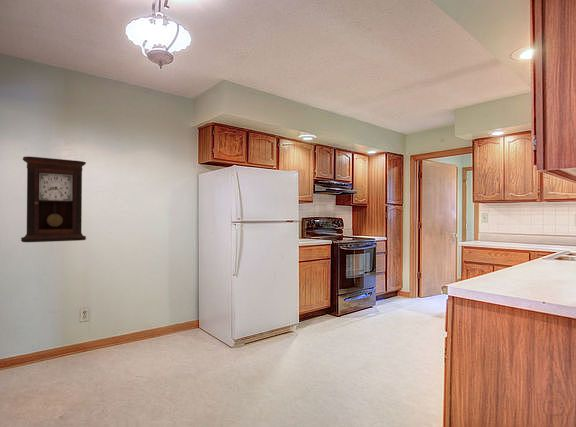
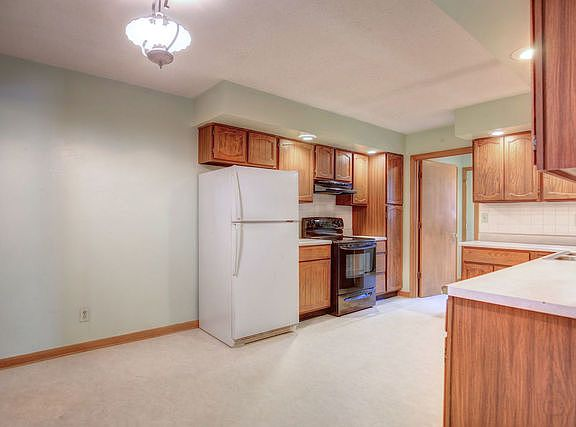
- pendulum clock [20,155,87,243]
